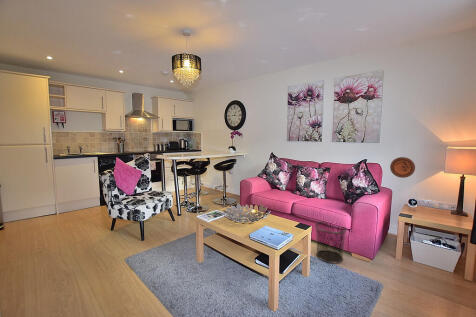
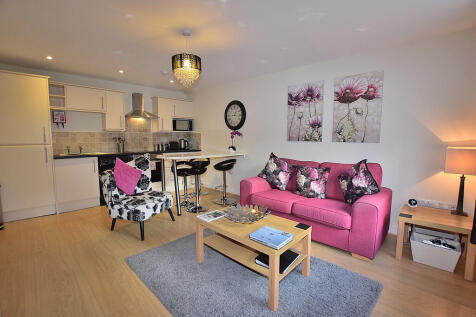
- waste bin [314,221,348,264]
- decorative plate [389,156,416,179]
